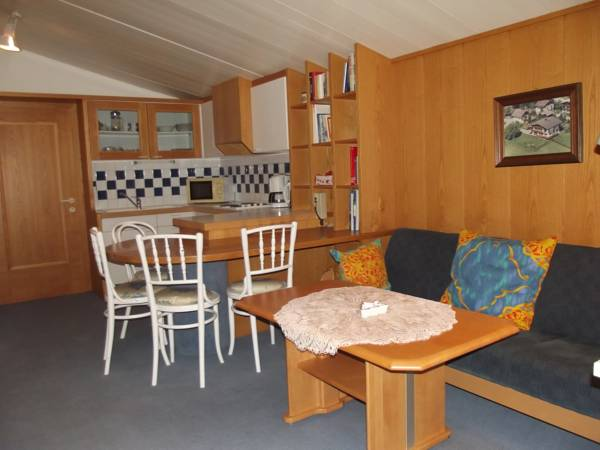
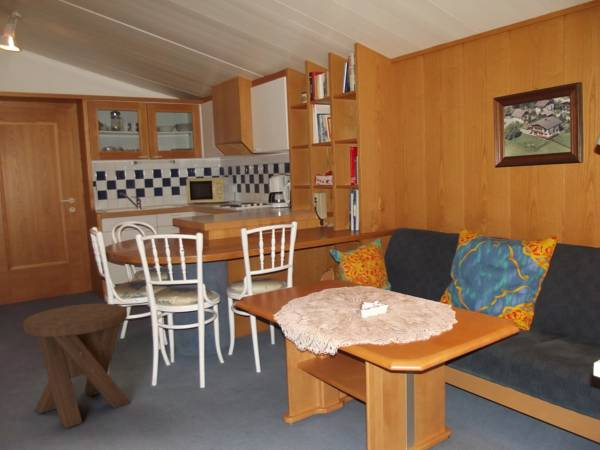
+ music stool [22,303,132,429]
